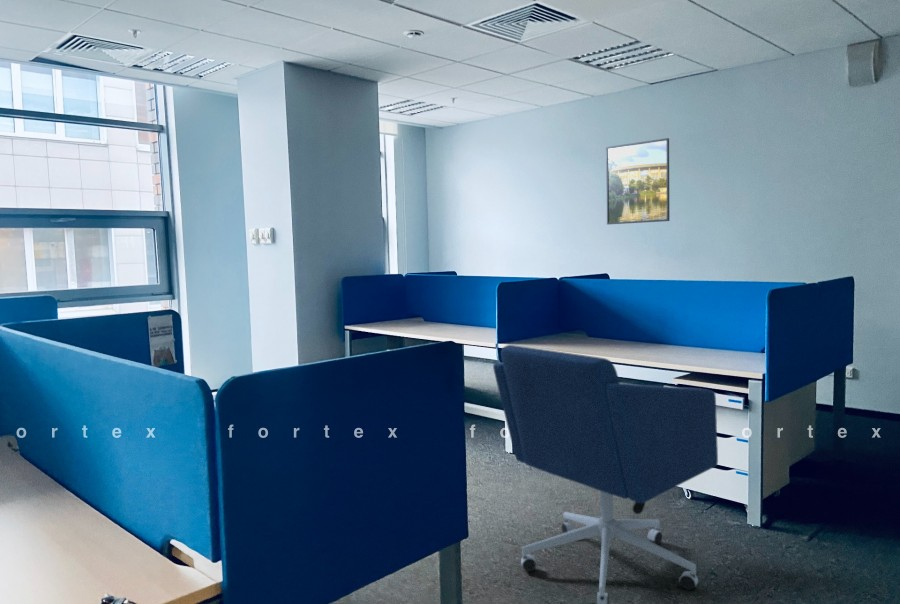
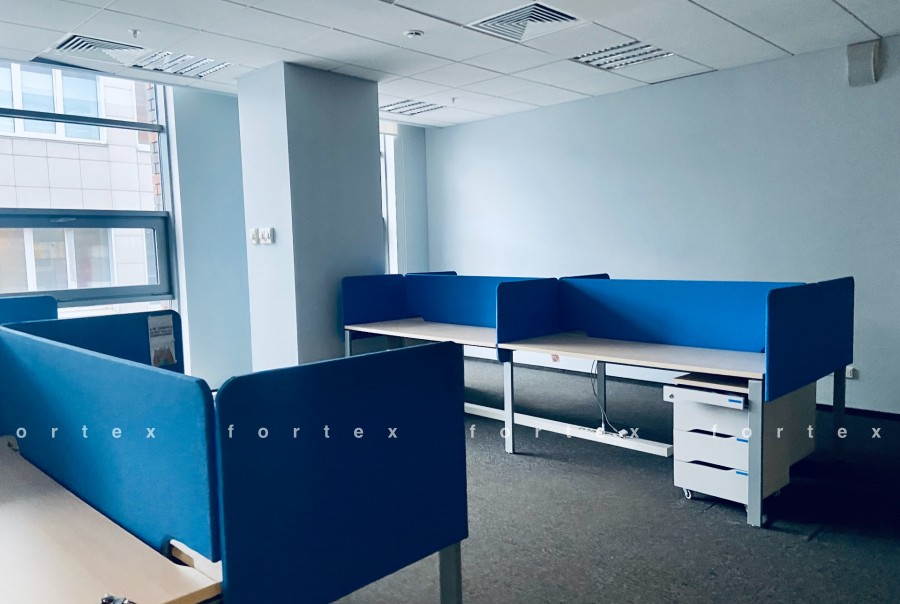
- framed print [605,137,671,225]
- office chair [492,344,719,604]
